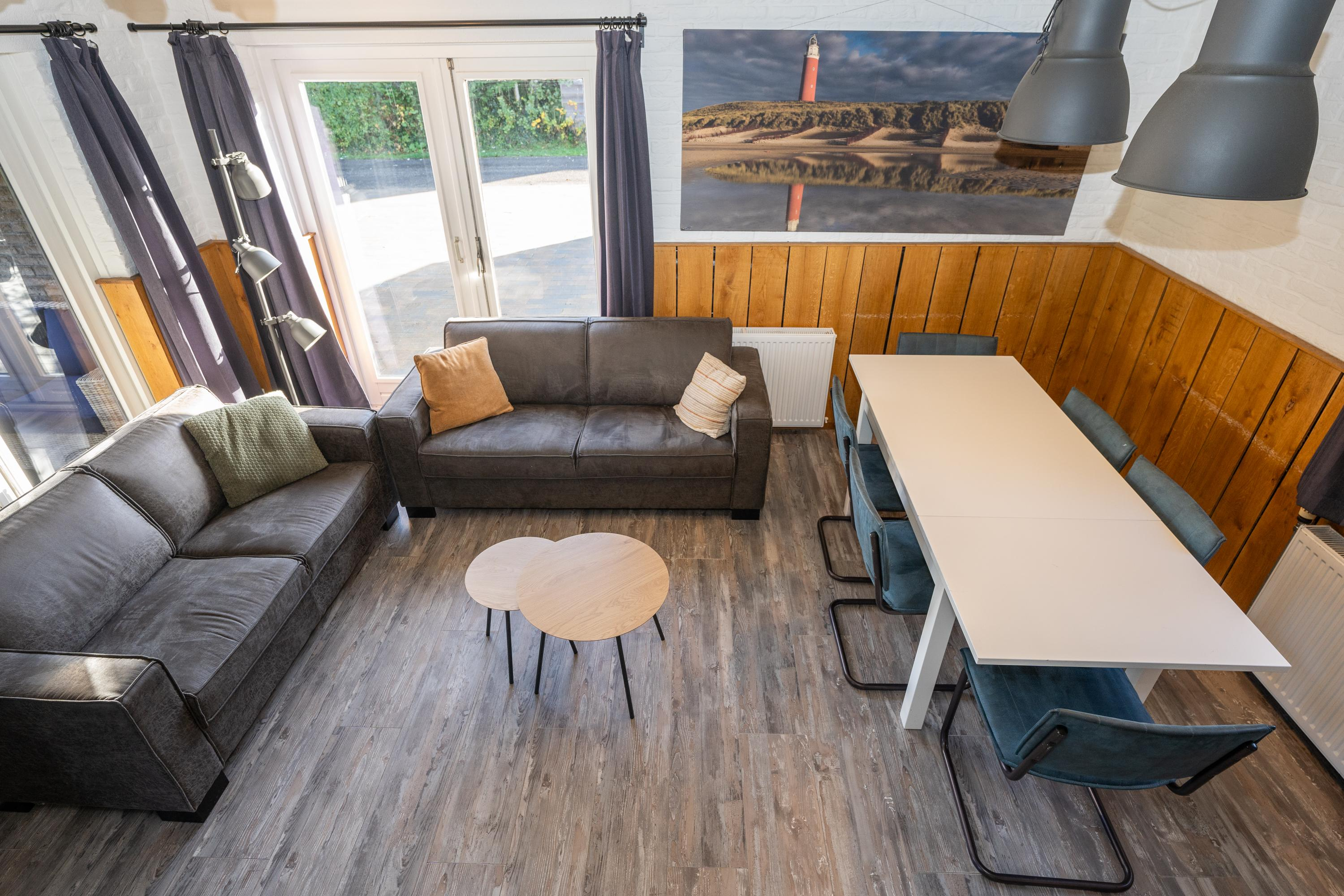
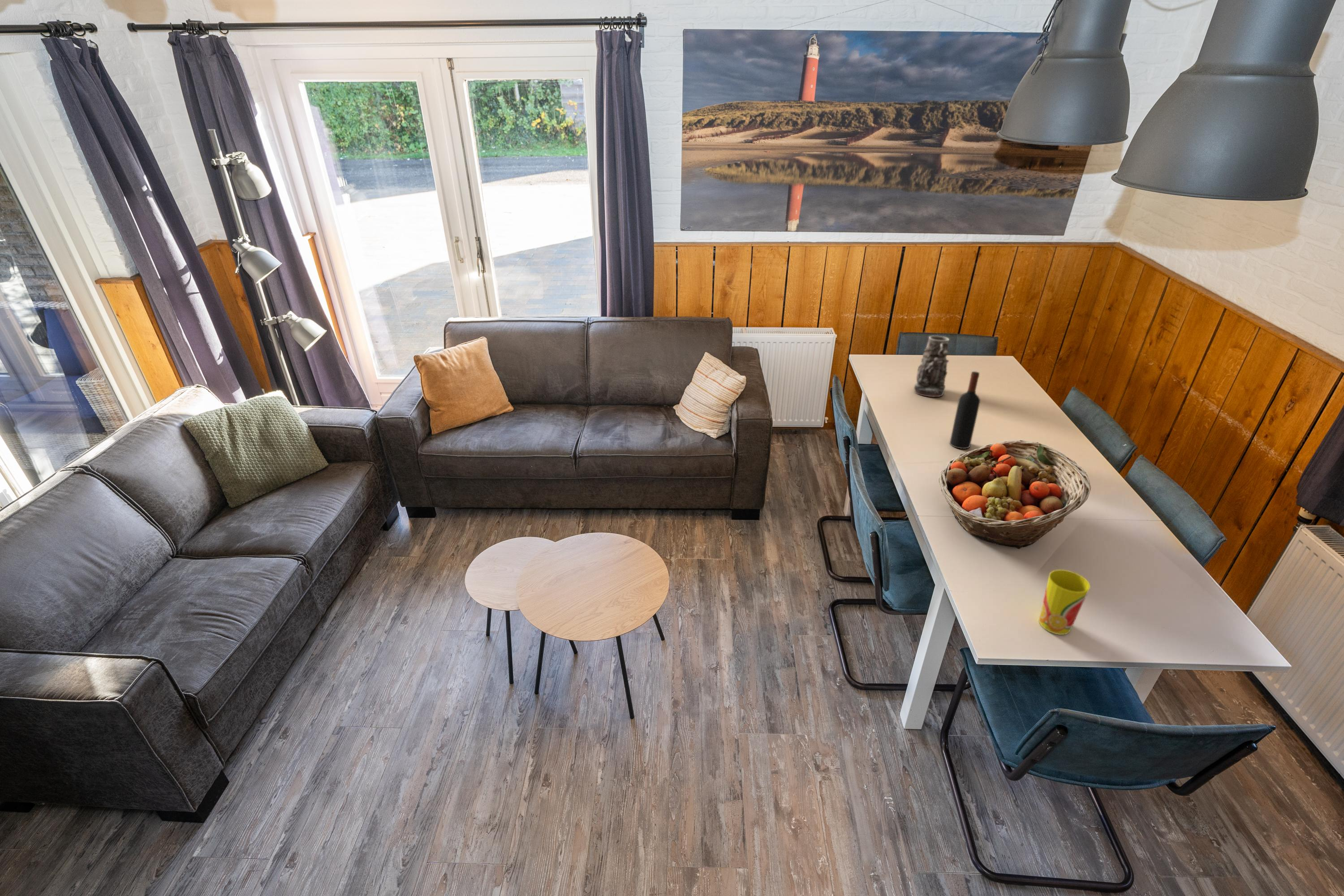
+ wine bottle [949,371,981,449]
+ vase [913,335,950,397]
+ cup [1038,569,1091,635]
+ fruit basket [939,439,1091,549]
